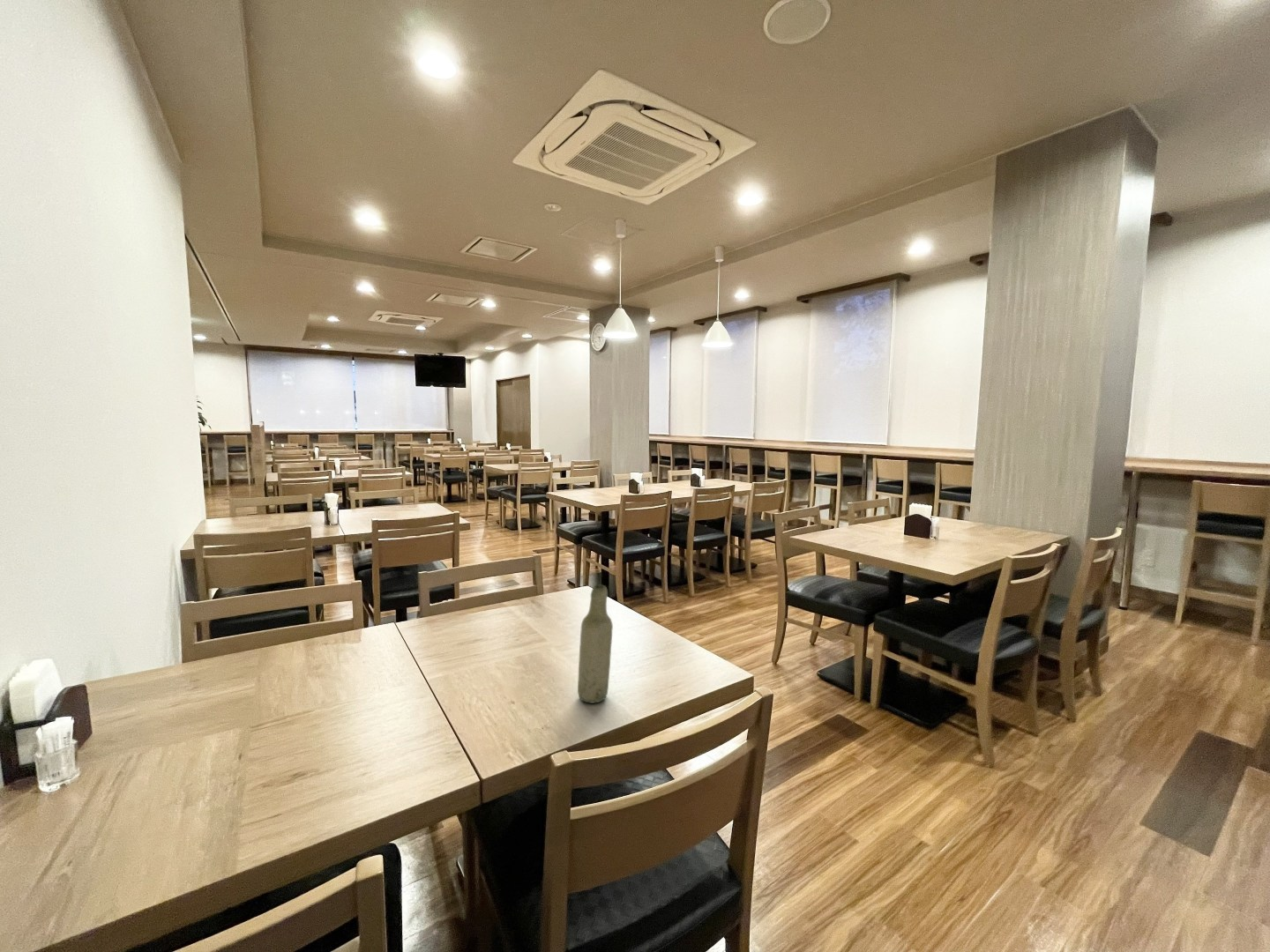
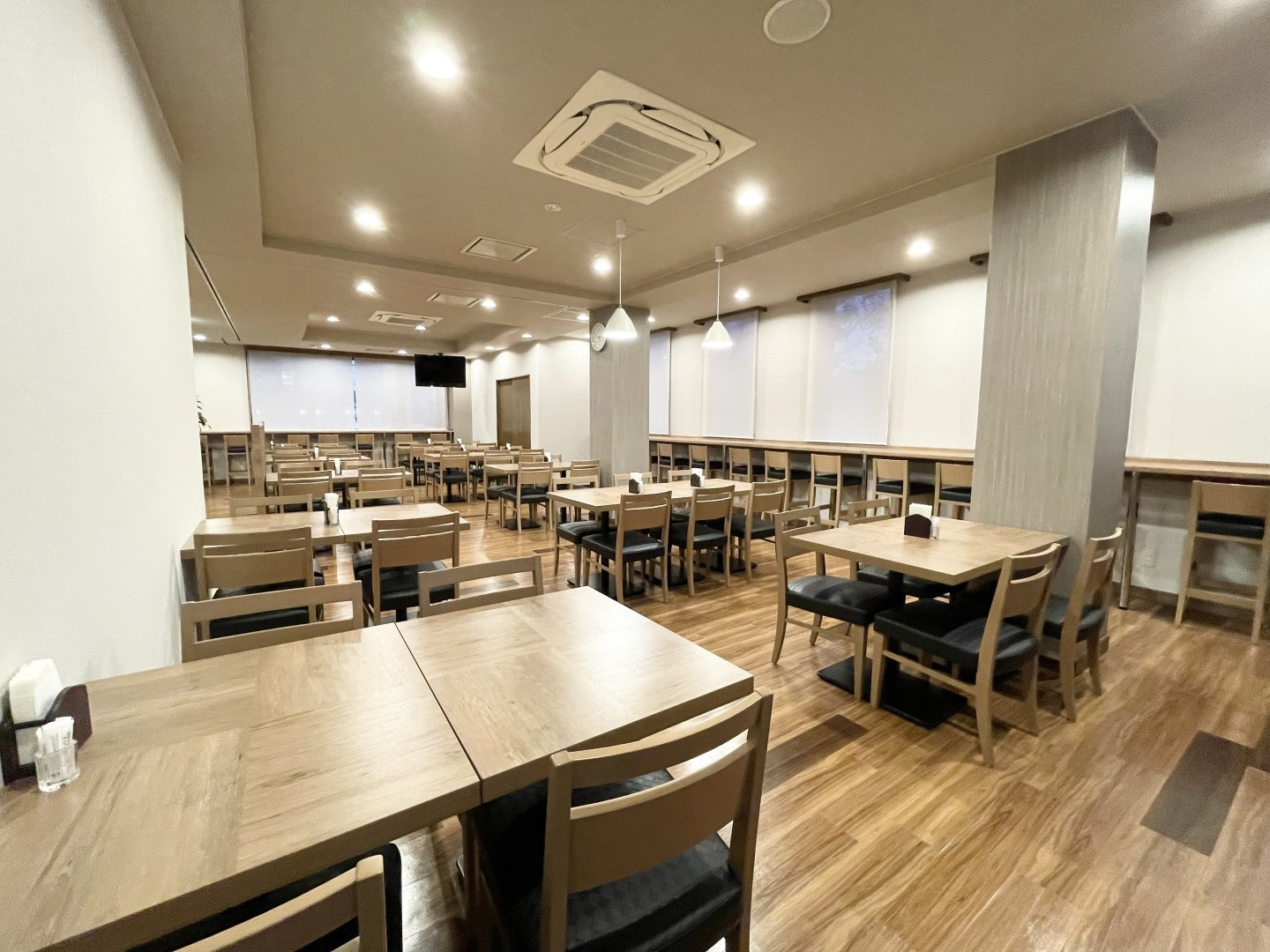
- bottle [577,584,614,704]
